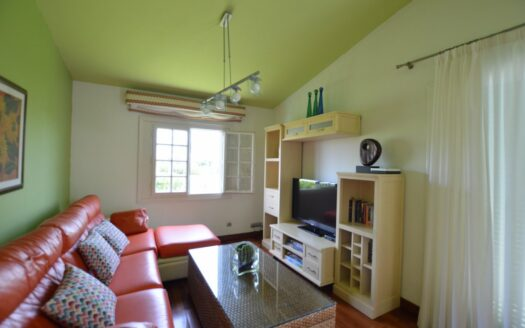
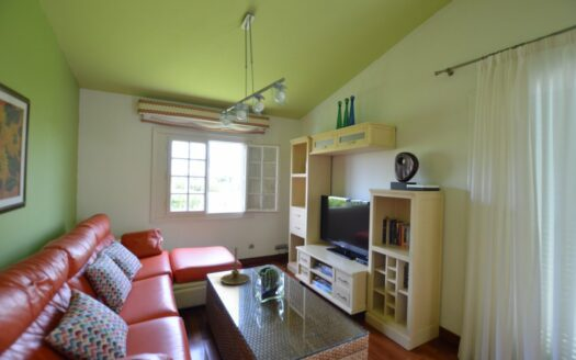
+ candle holder [219,246,251,285]
